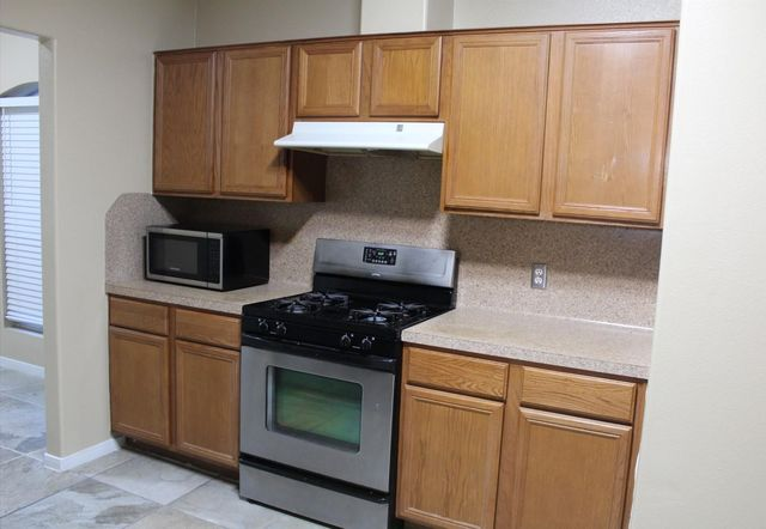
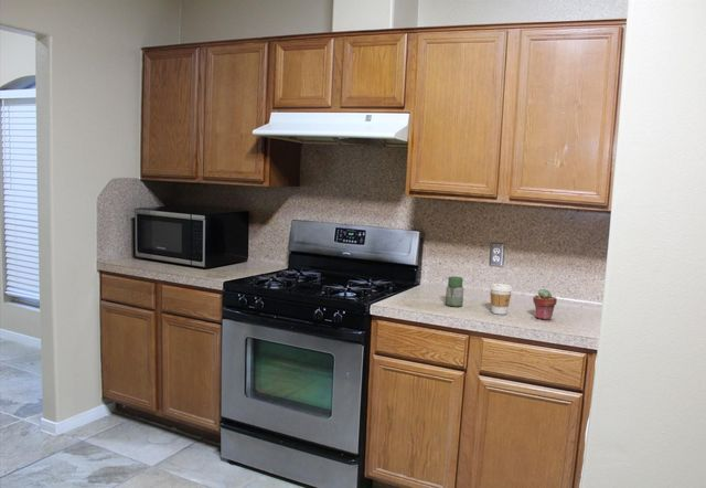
+ coffee cup [489,283,513,316]
+ jar [445,275,464,308]
+ potted succulent [532,288,558,321]
